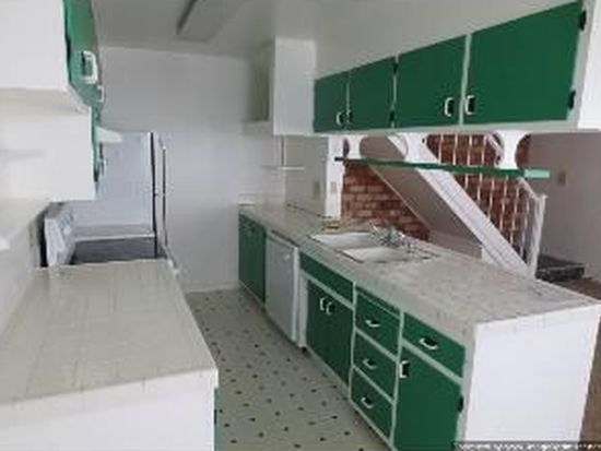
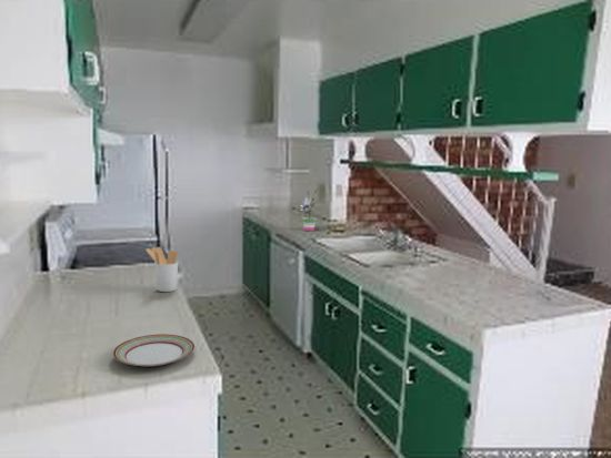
+ potted plant [299,187,319,232]
+ plate [112,333,196,368]
+ utensil holder [144,246,179,293]
